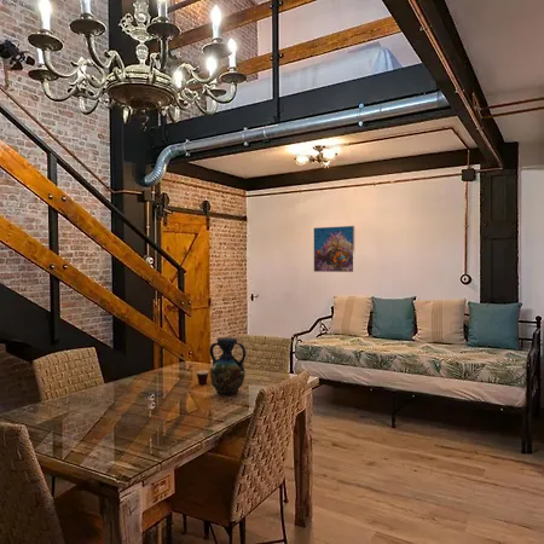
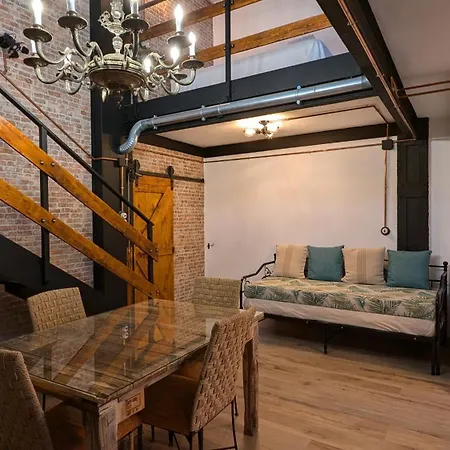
- cup [187,363,209,386]
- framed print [313,225,355,273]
- vase [209,336,247,397]
